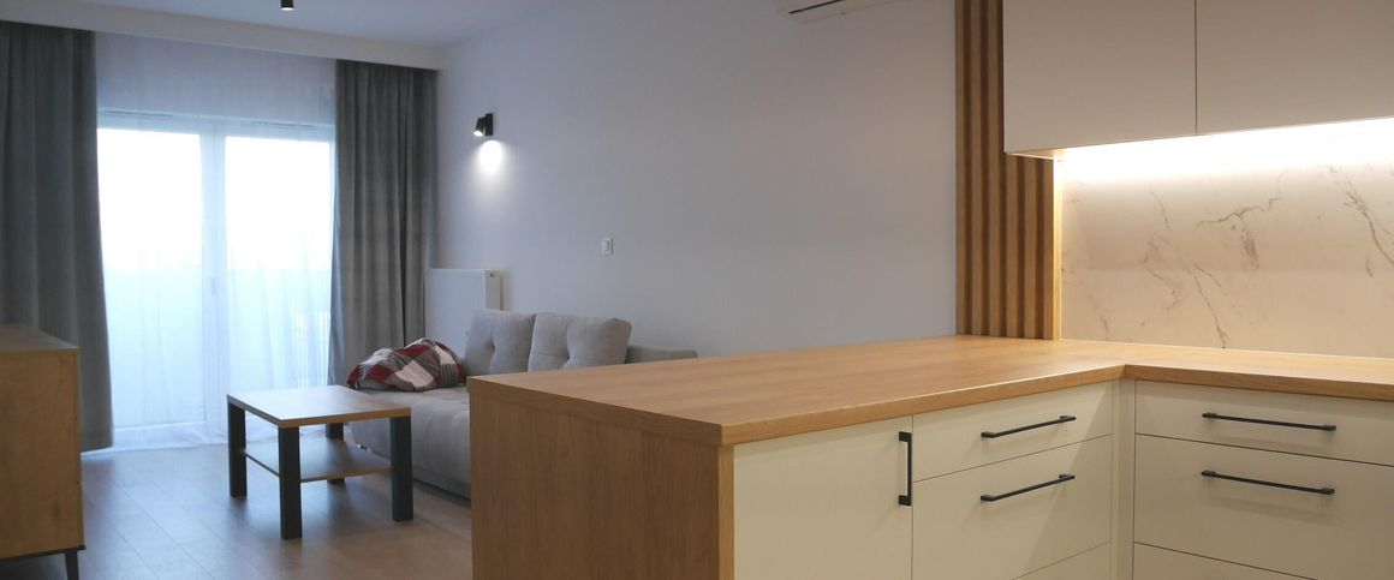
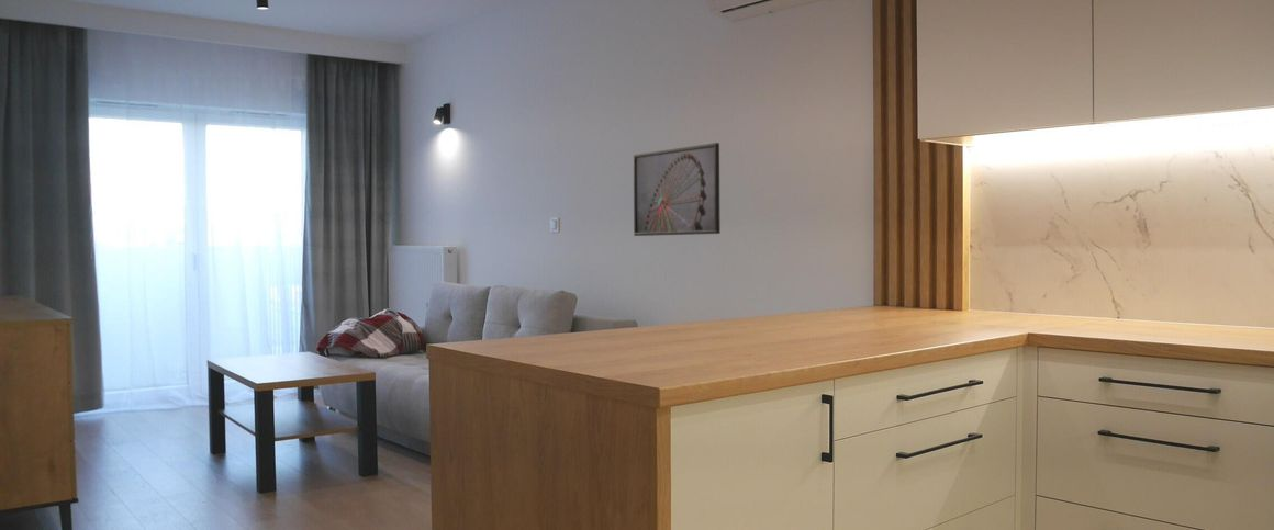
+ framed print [633,142,722,237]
